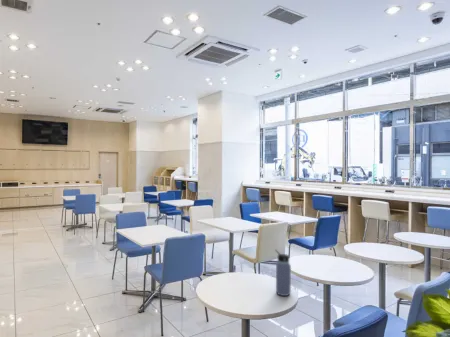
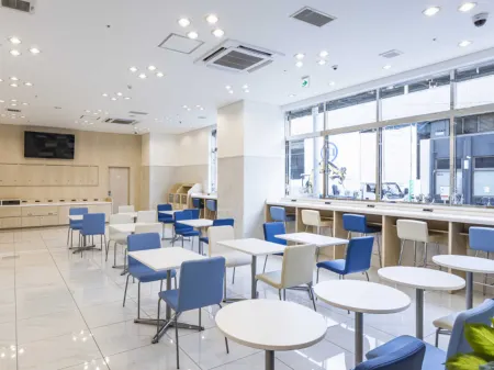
- water bottle [274,248,292,297]
